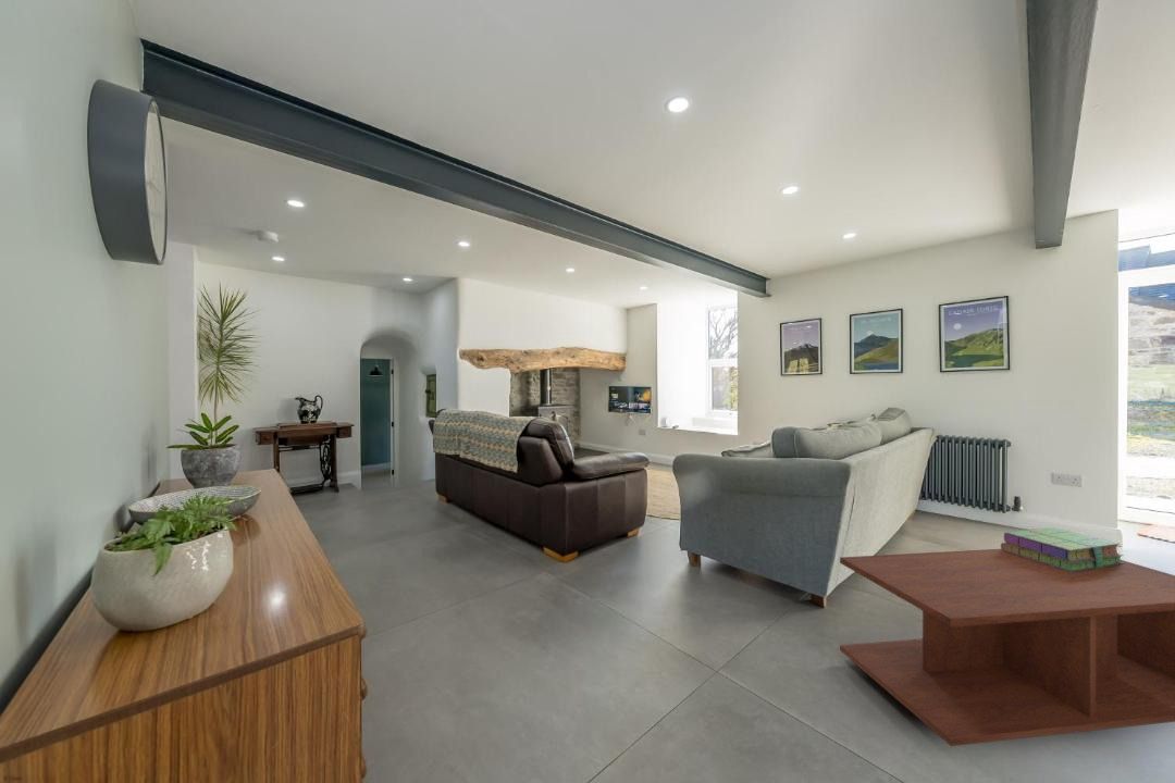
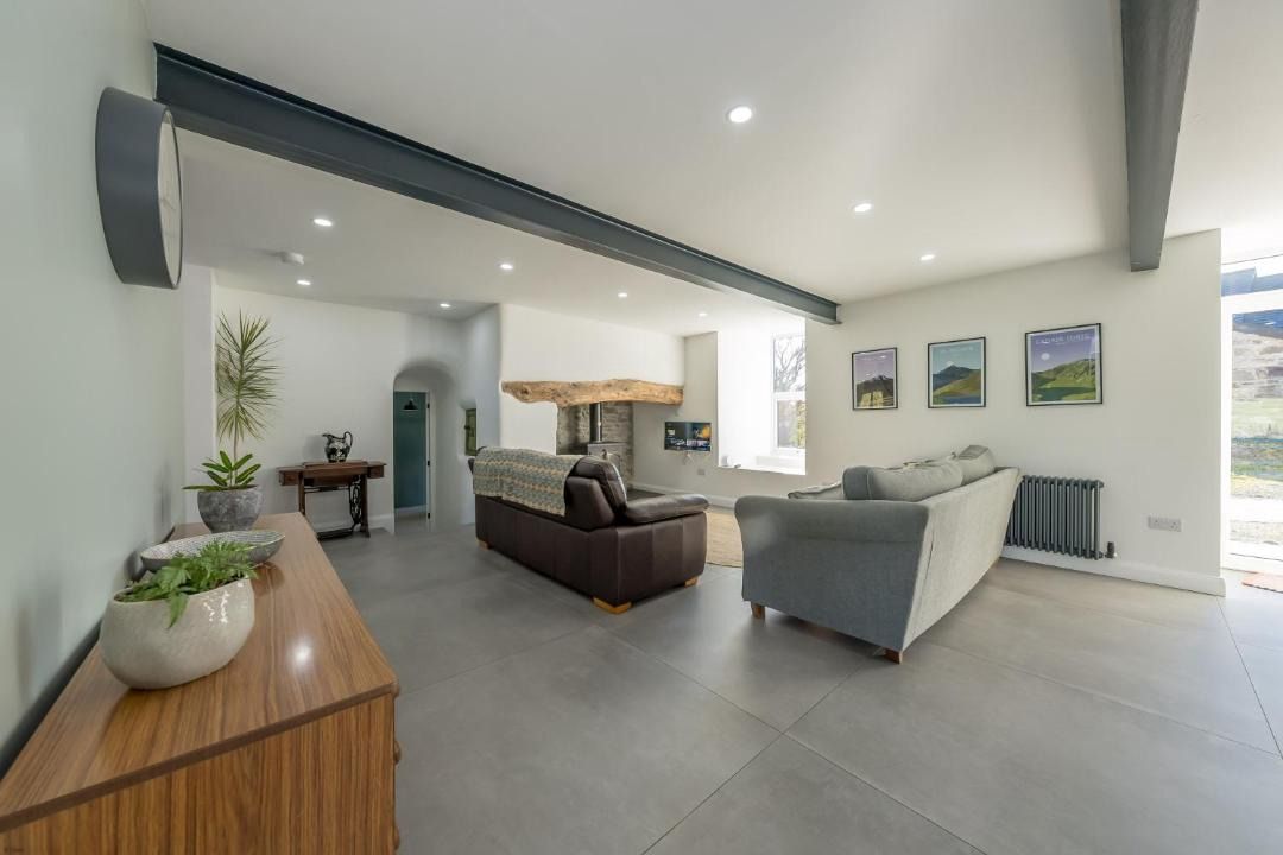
- coffee table [839,548,1175,747]
- stack of books [1000,526,1125,572]
